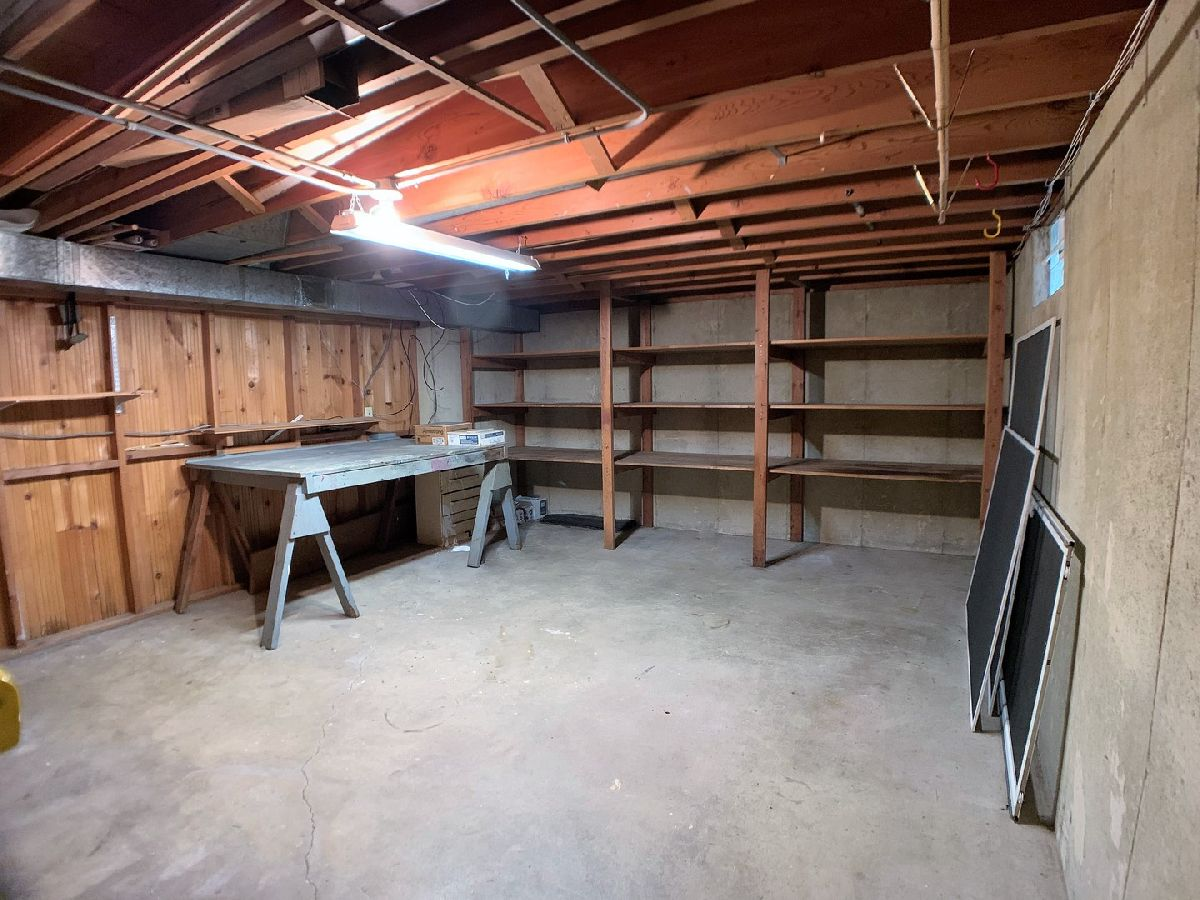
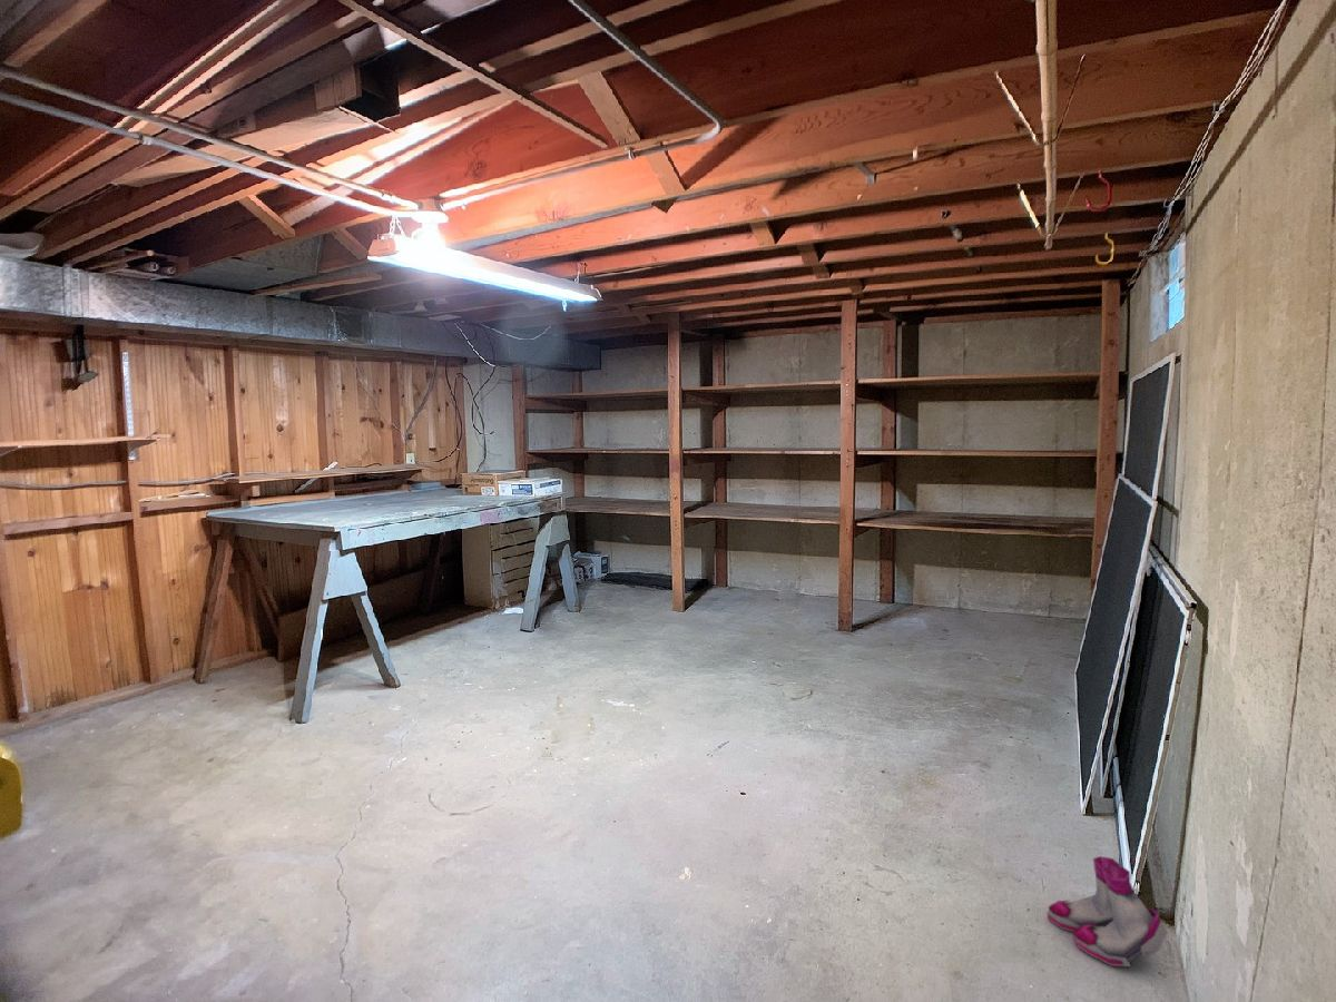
+ boots [1047,855,1169,967]
